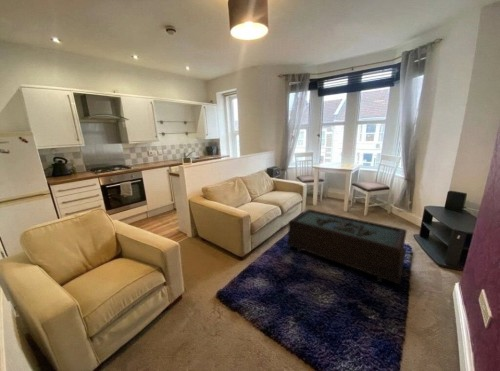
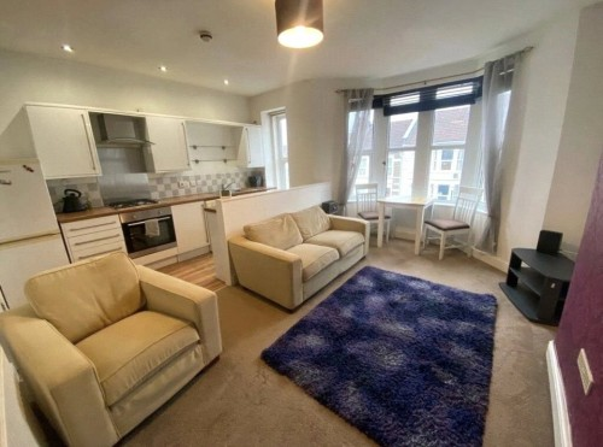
- coffee table [286,208,408,285]
